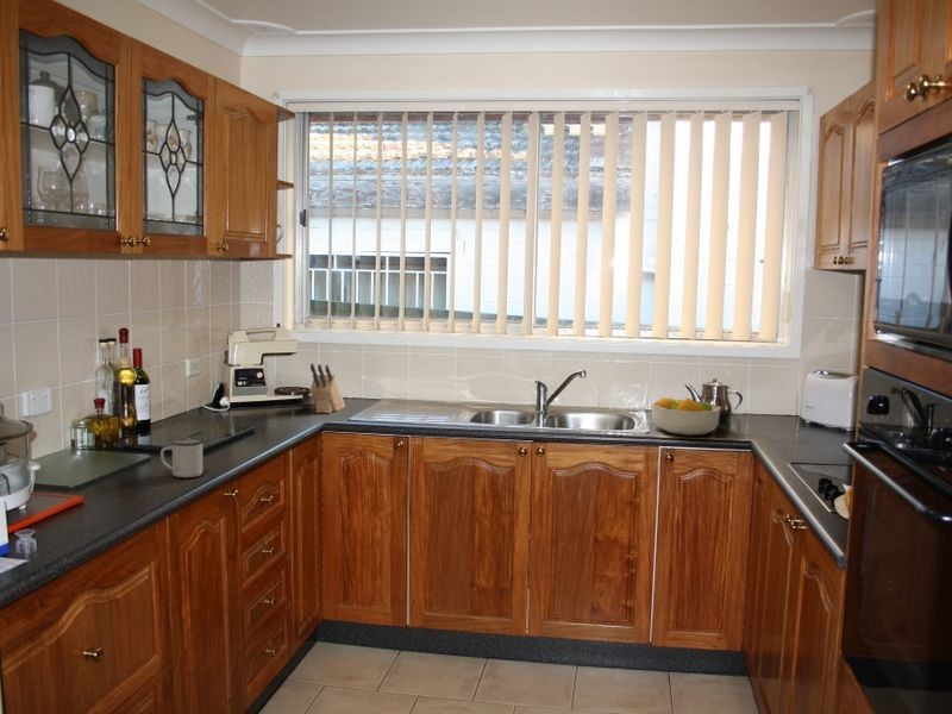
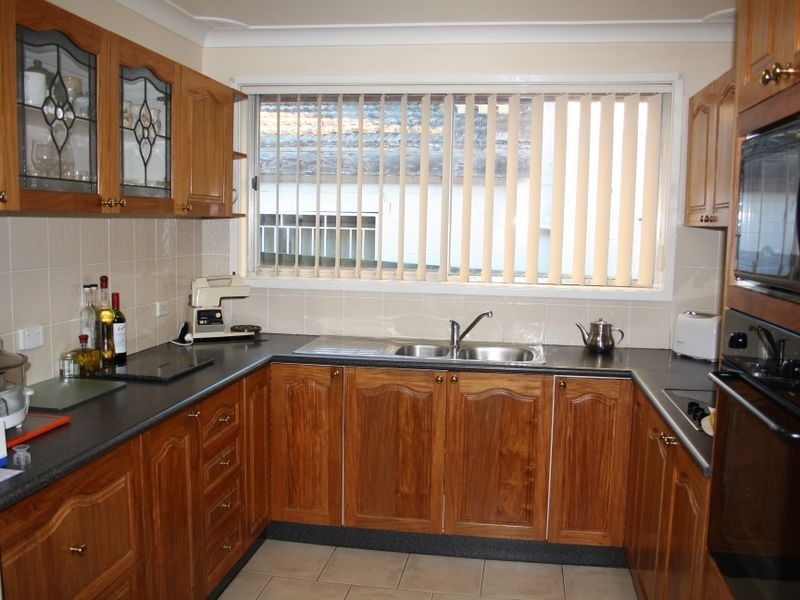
- fruit bowl [650,396,722,437]
- mug [159,438,205,478]
- knife block [309,362,346,414]
